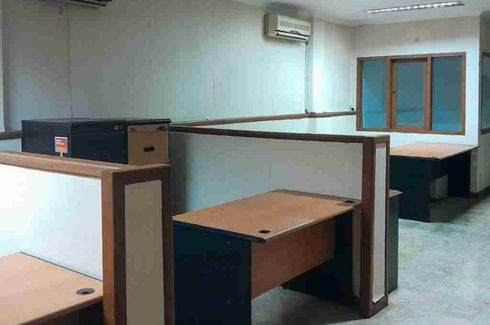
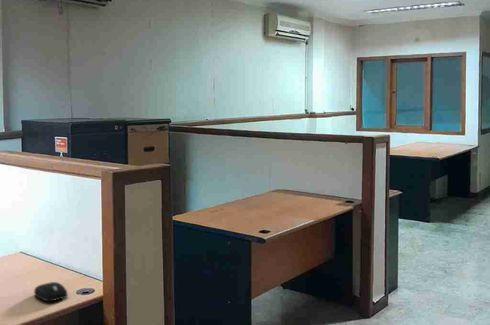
+ computer mouse [33,281,68,303]
